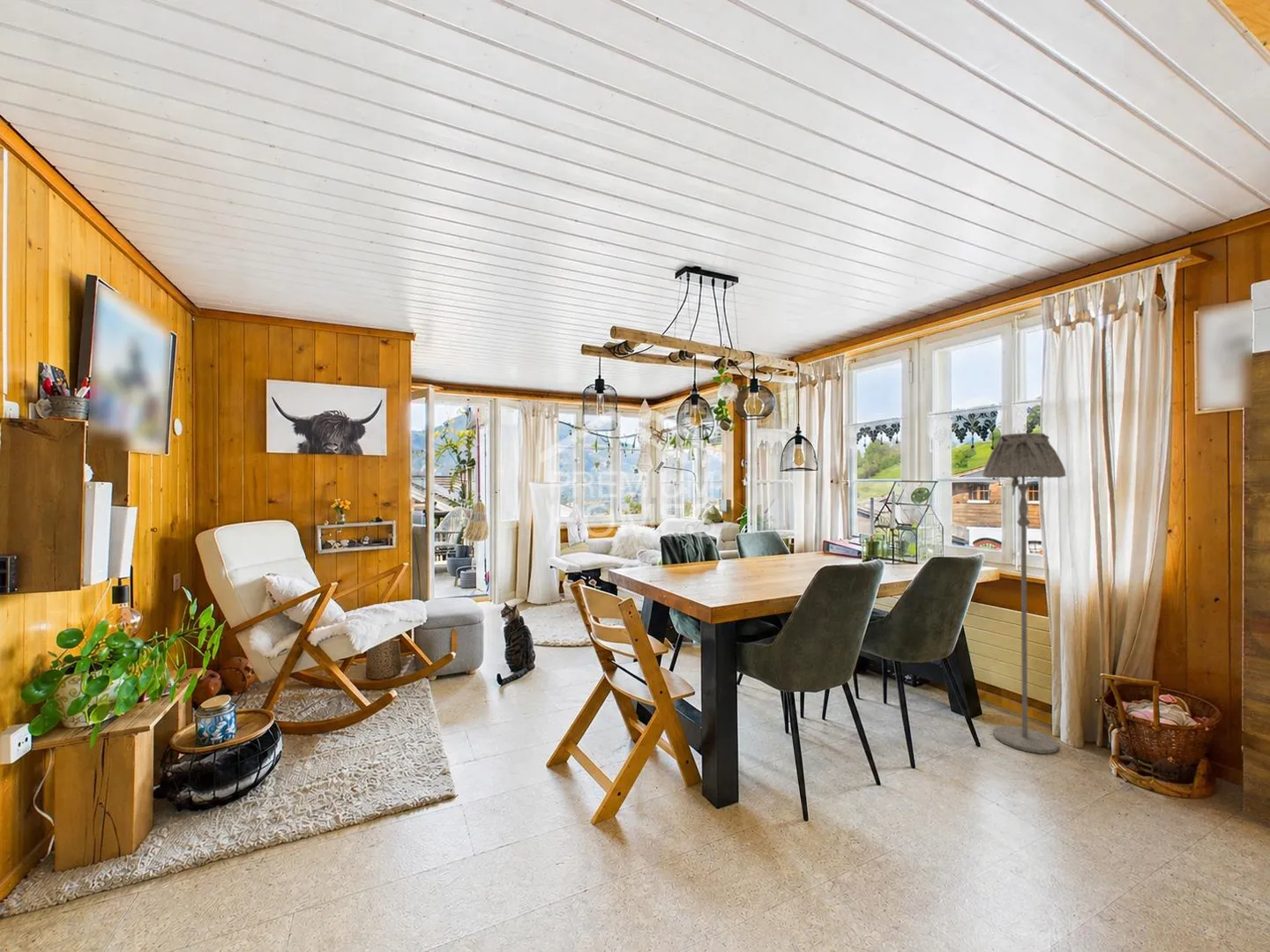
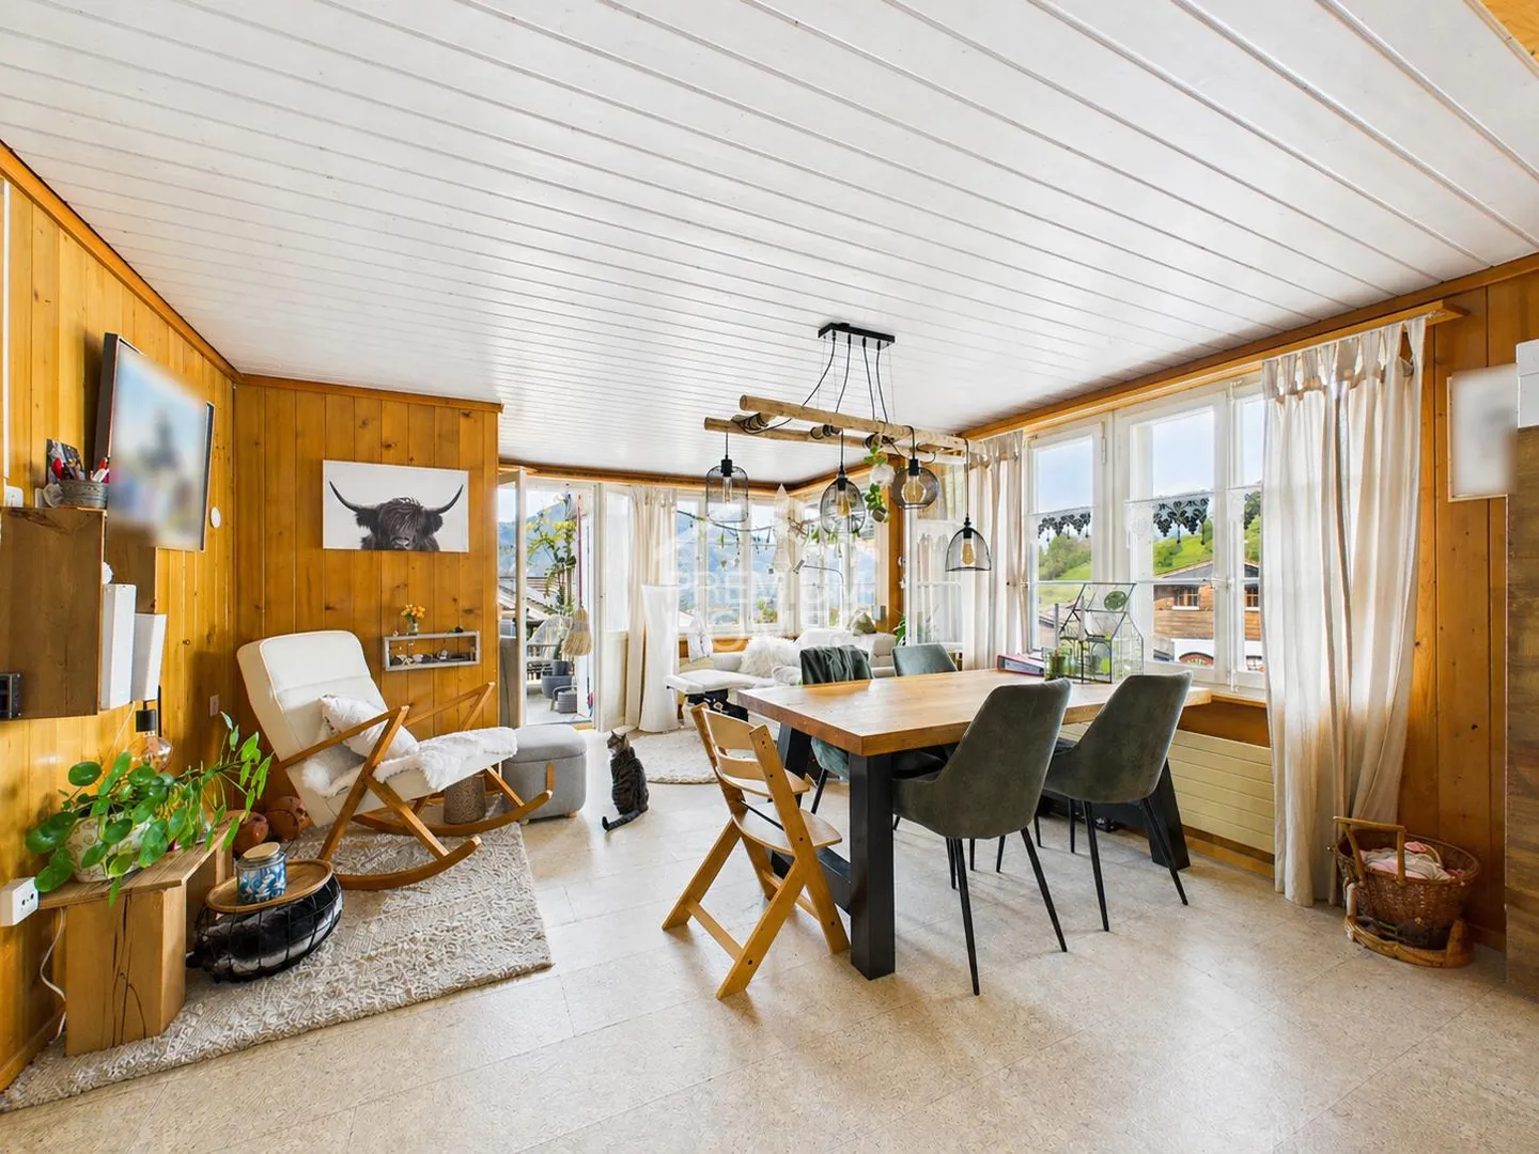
- floor lamp [982,432,1067,755]
